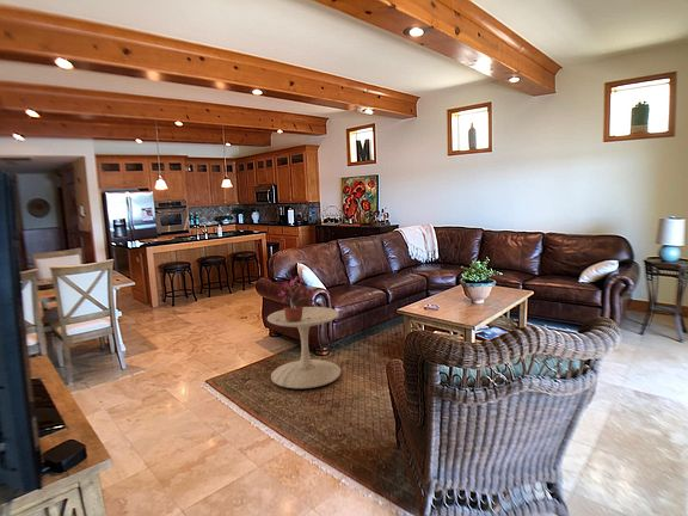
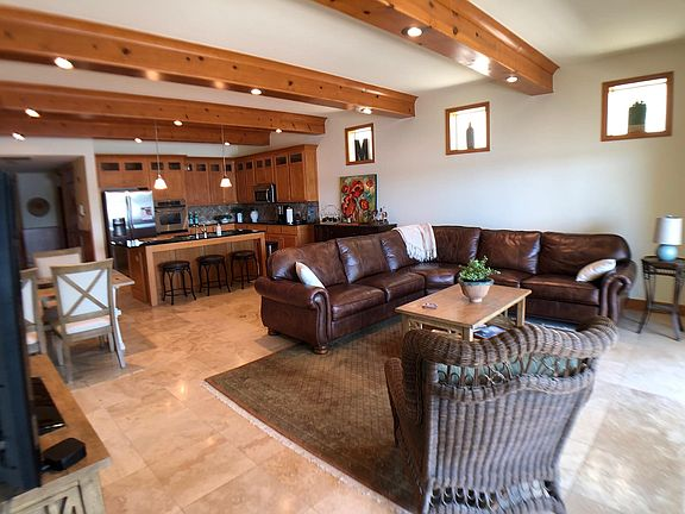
- side table [266,306,343,389]
- potted plant [276,275,311,321]
